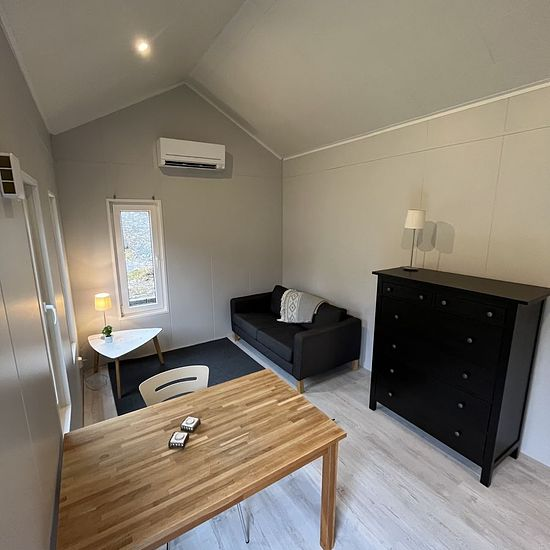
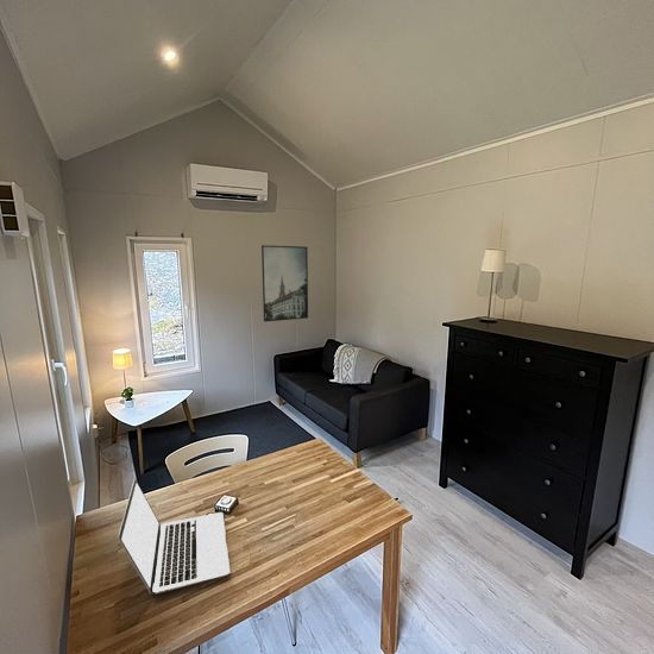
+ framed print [260,244,309,323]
+ laptop [117,478,231,596]
